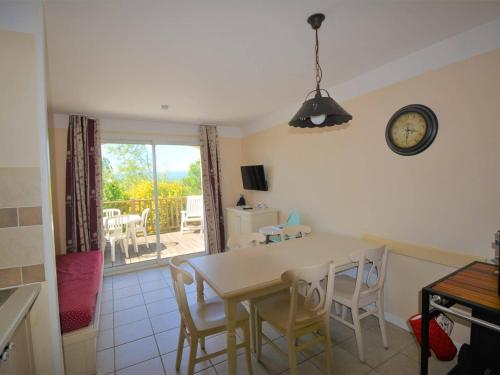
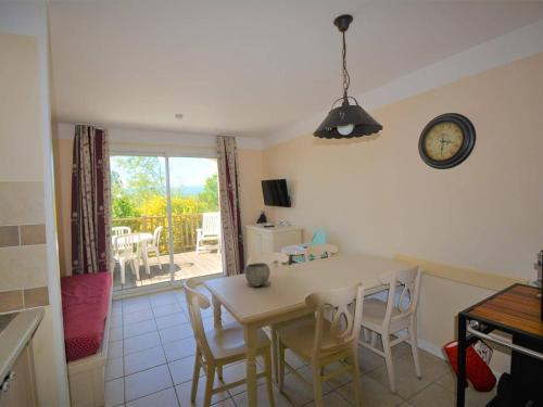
+ bowl [244,262,272,288]
